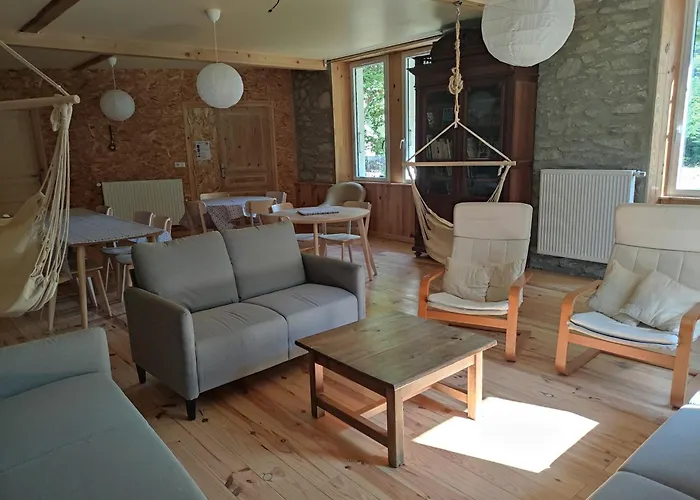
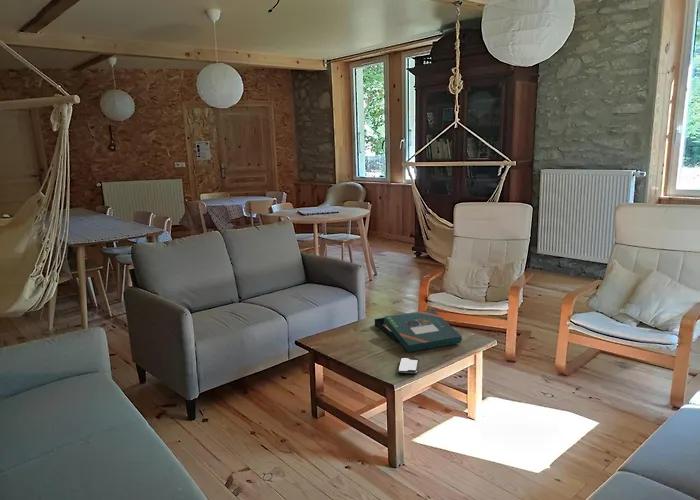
+ smartphone [397,357,420,376]
+ board game [374,309,463,353]
